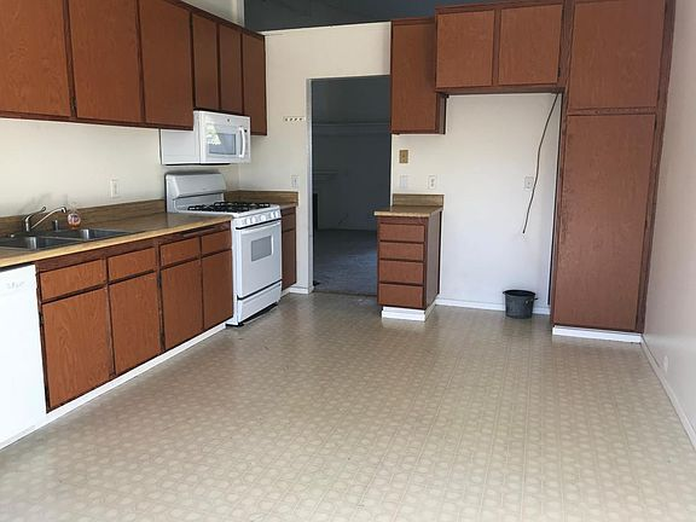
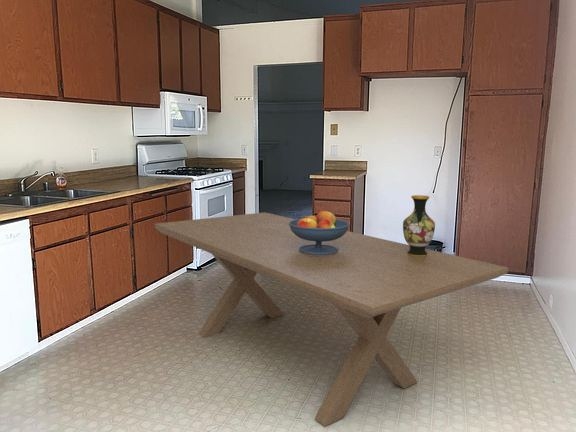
+ dining table [154,211,510,427]
+ vase [402,194,436,257]
+ fruit bowl [289,209,351,255]
